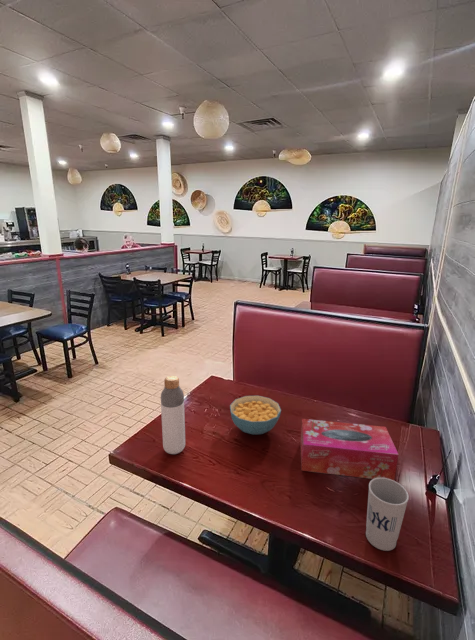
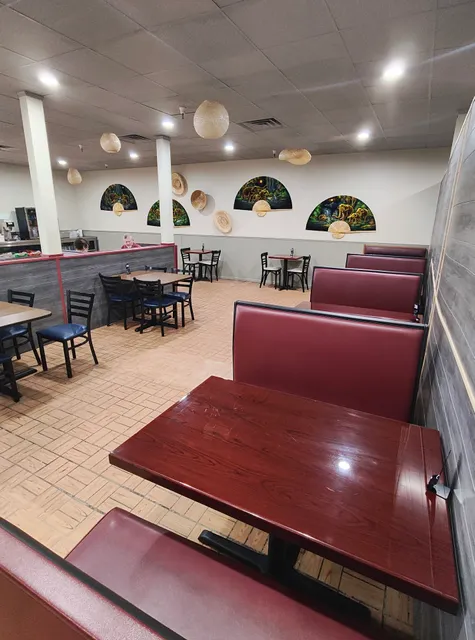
- tissue box [299,418,400,481]
- cup [365,478,410,552]
- bottle [160,375,186,455]
- cereal bowl [229,395,282,436]
